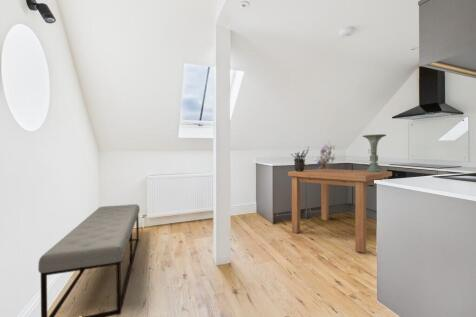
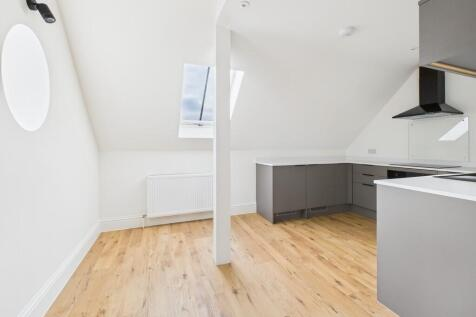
- dining table [287,168,393,254]
- vessel [362,133,387,172]
- bench [37,203,141,317]
- potted plant [290,146,310,172]
- bouquet [313,138,343,170]
